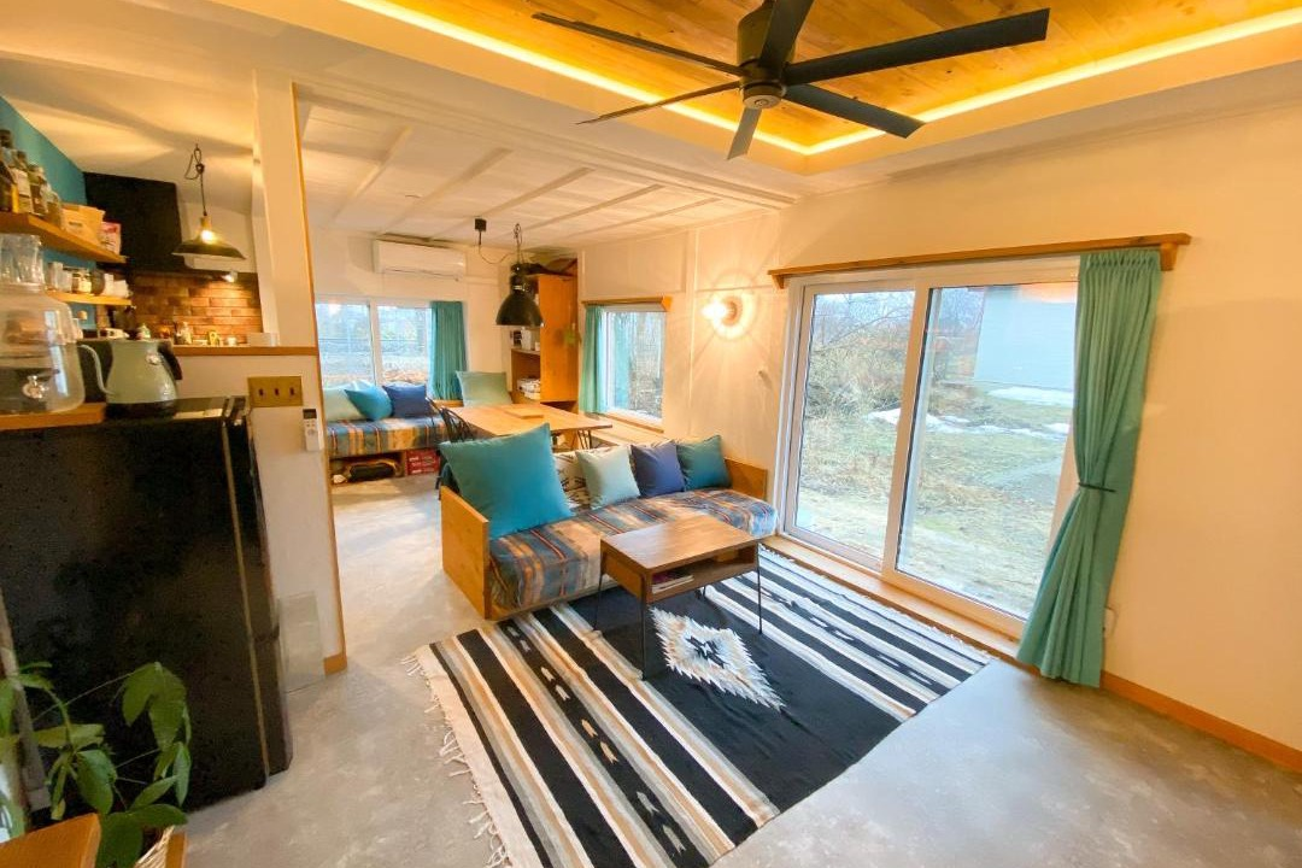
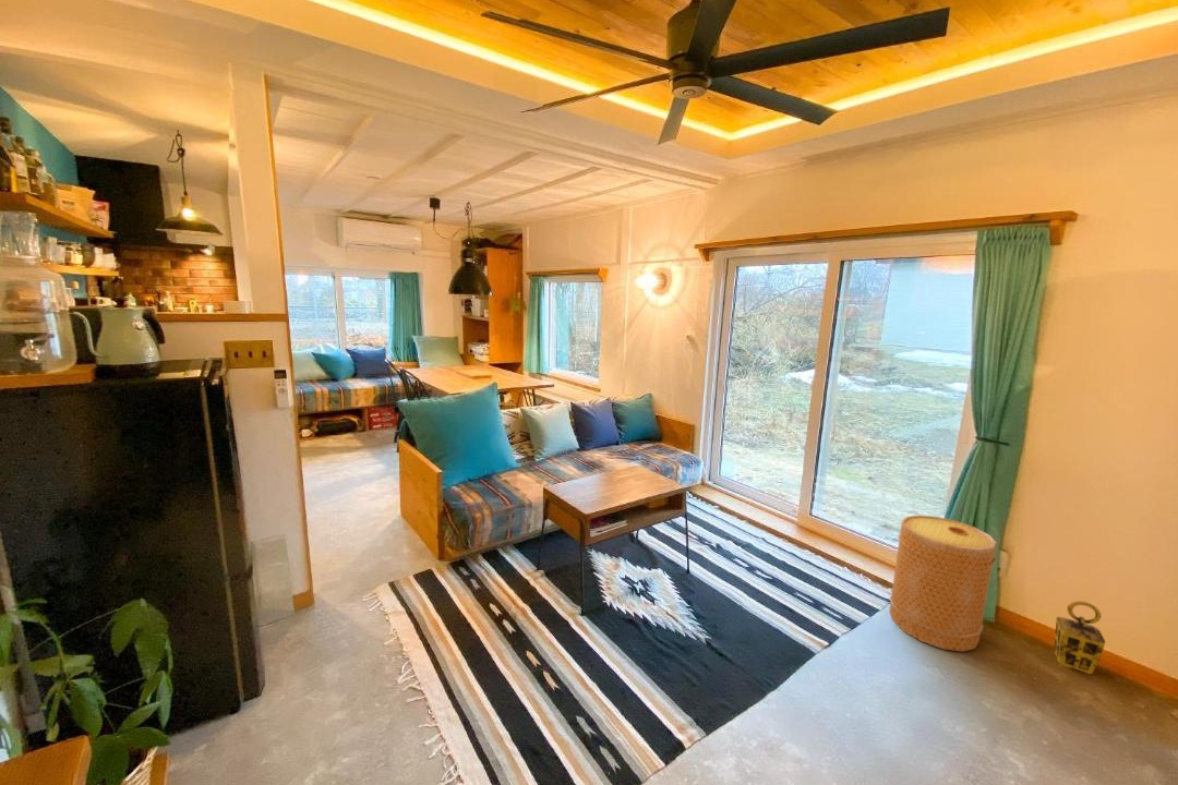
+ basket [888,515,998,652]
+ lantern [1054,601,1106,675]
